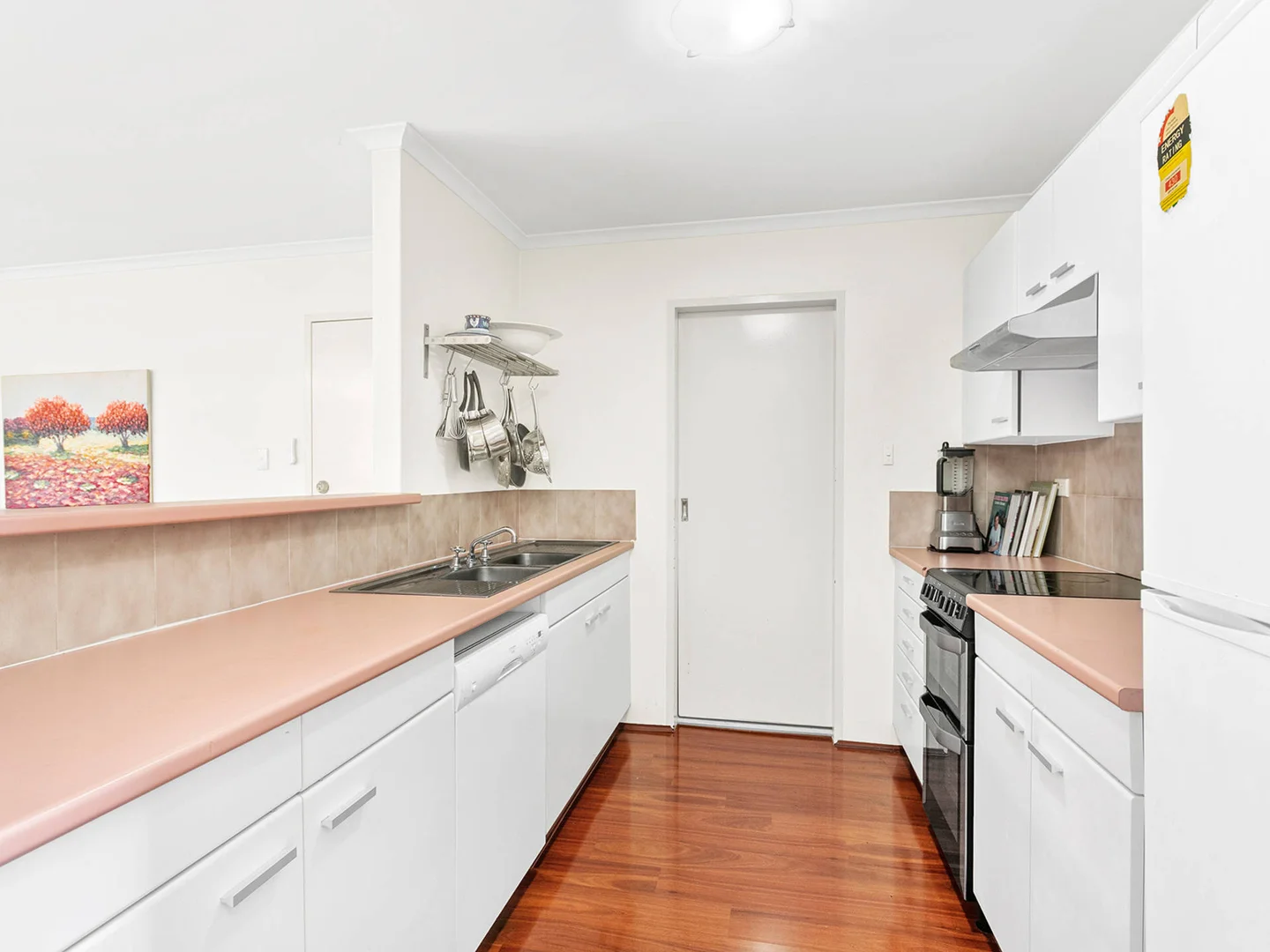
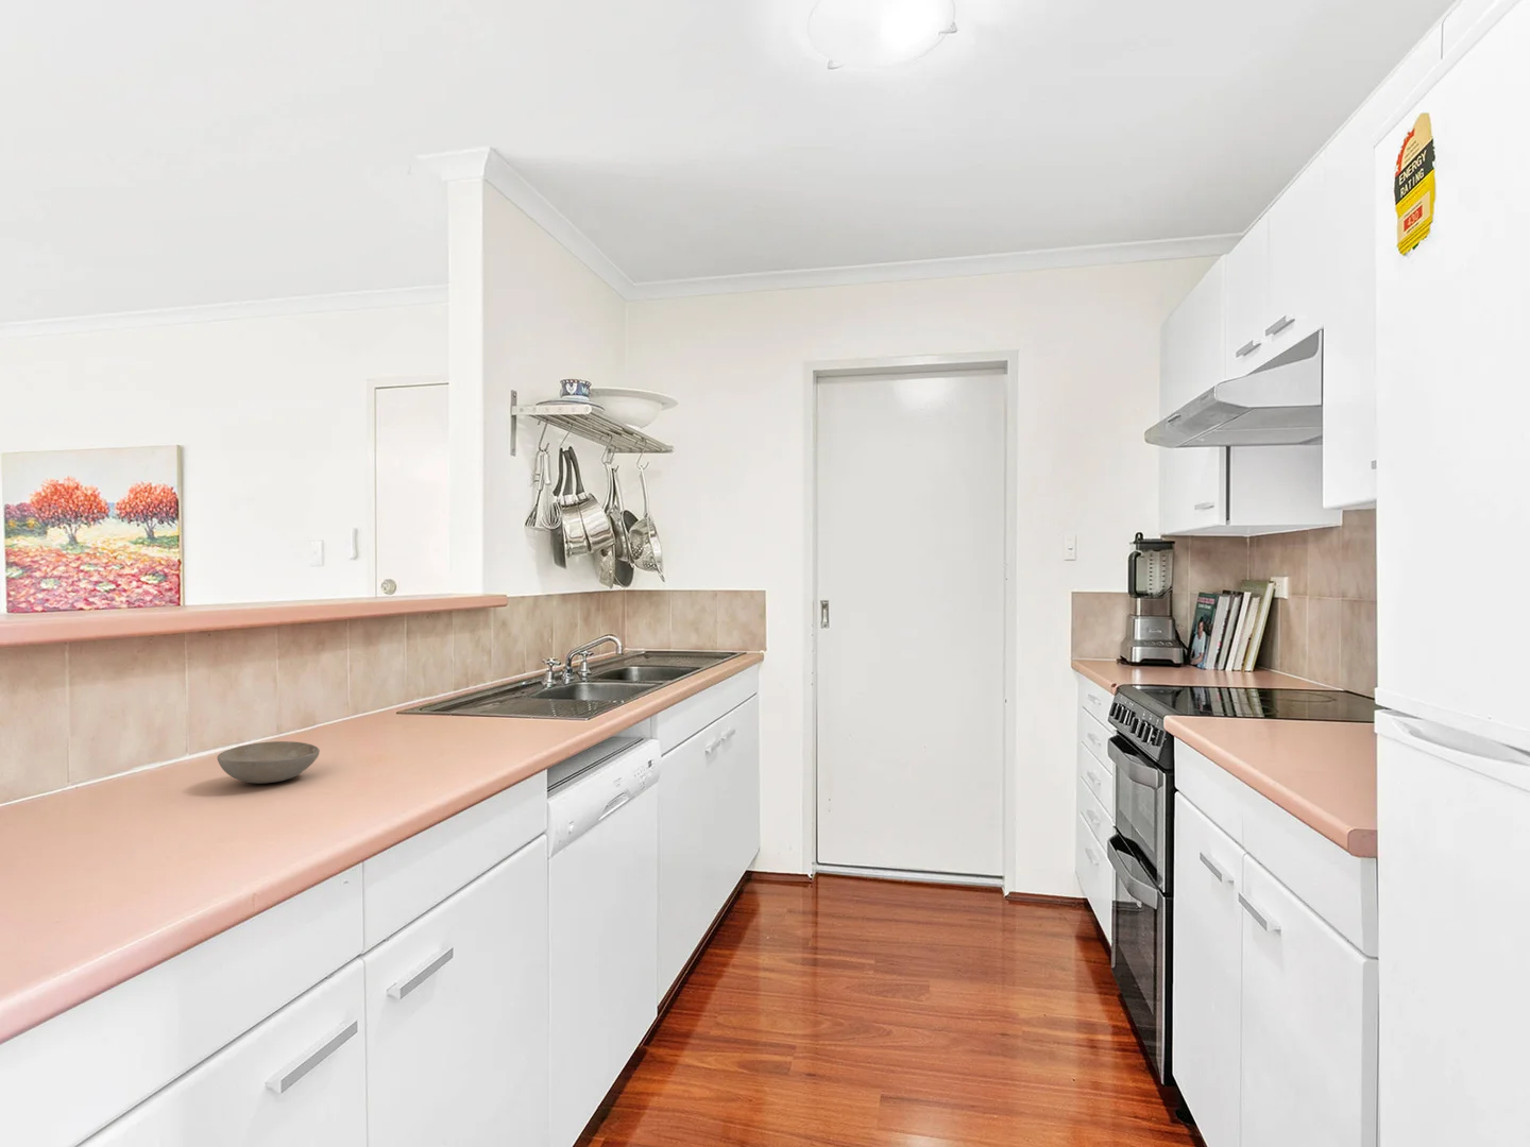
+ bowl [217,740,320,784]
